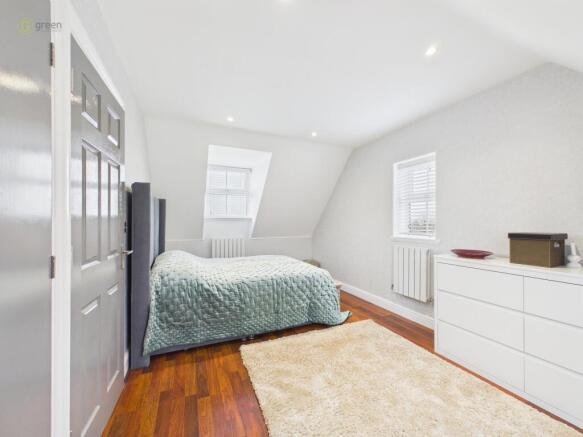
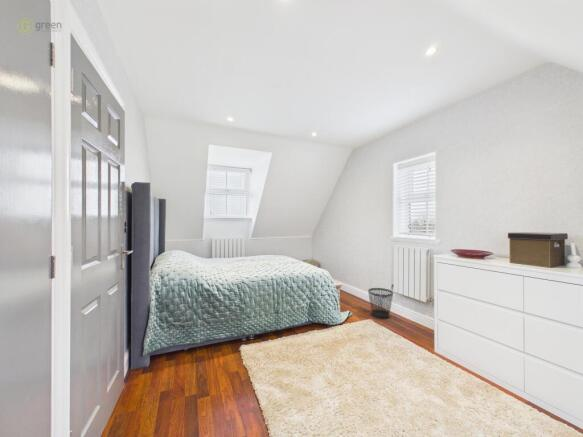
+ wastebasket [367,287,394,319]
